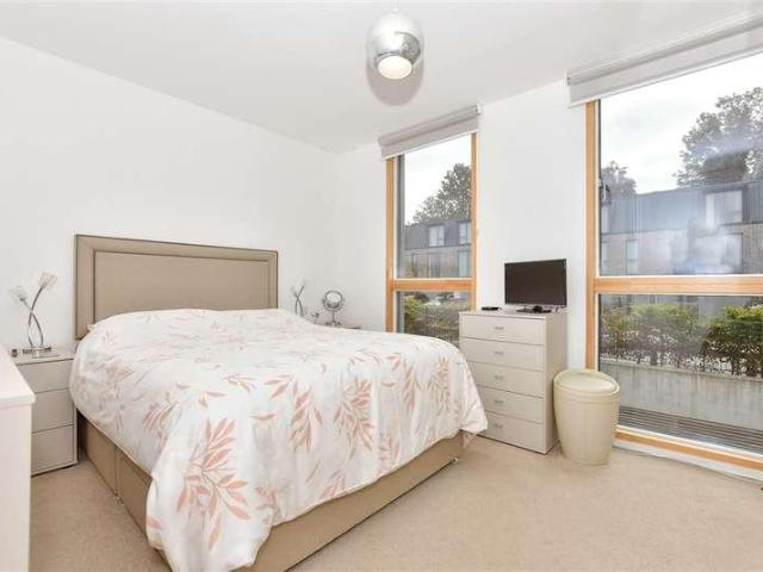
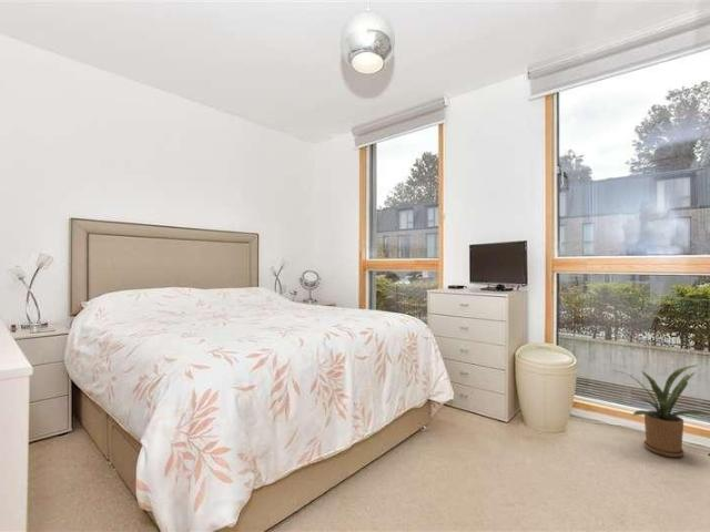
+ house plant [612,365,710,459]
